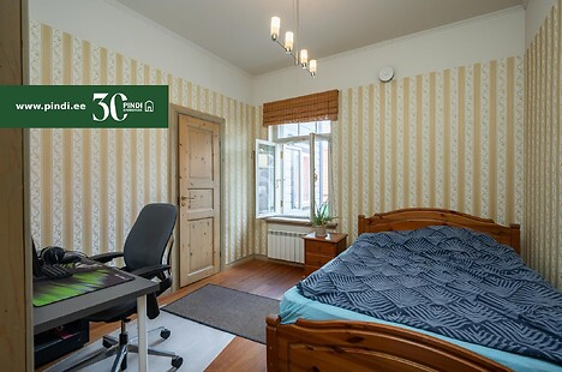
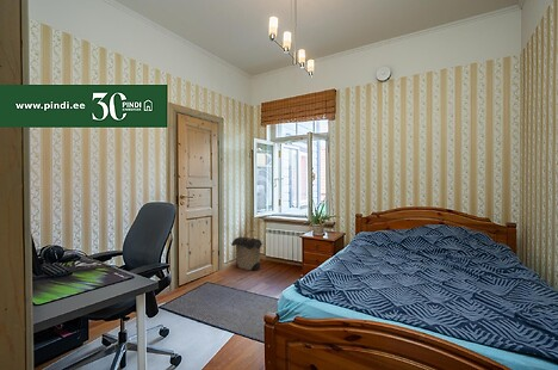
+ laundry hamper [230,229,264,272]
